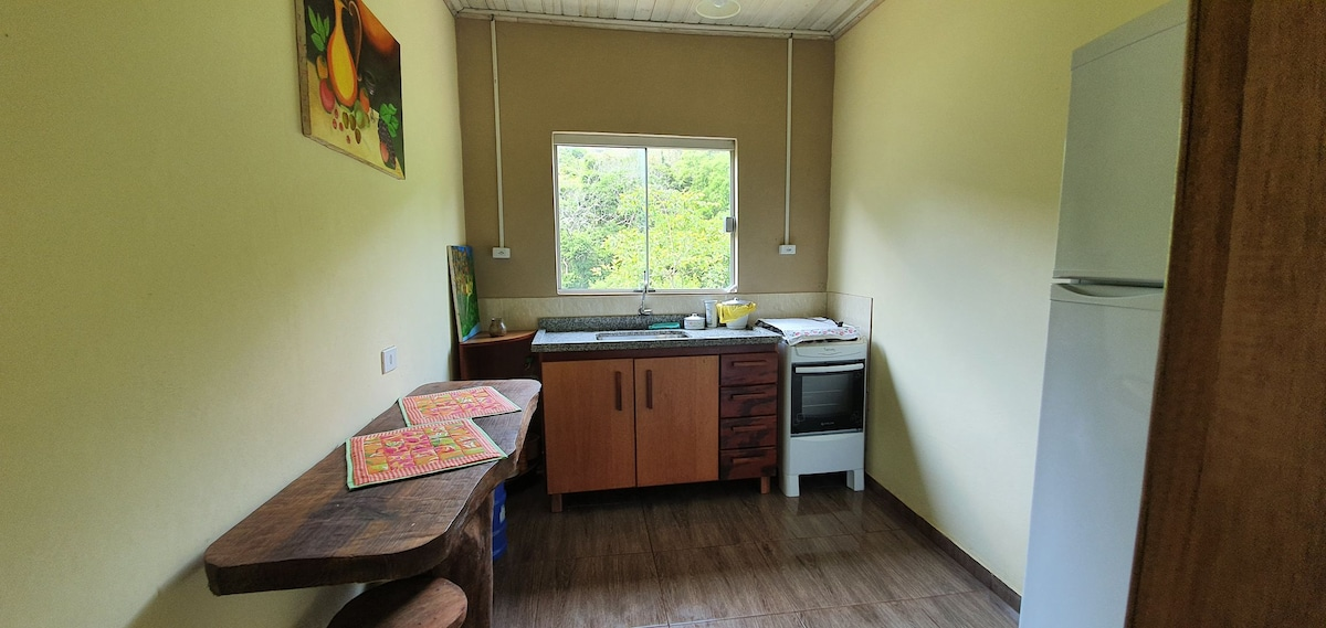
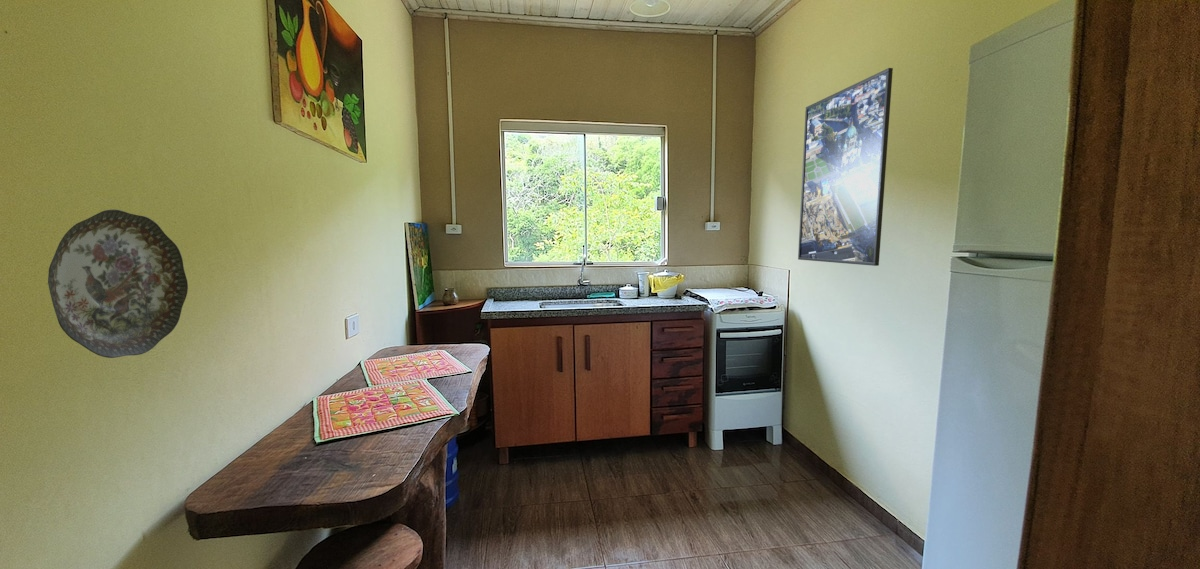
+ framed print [797,67,894,267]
+ decorative plate [47,208,189,359]
